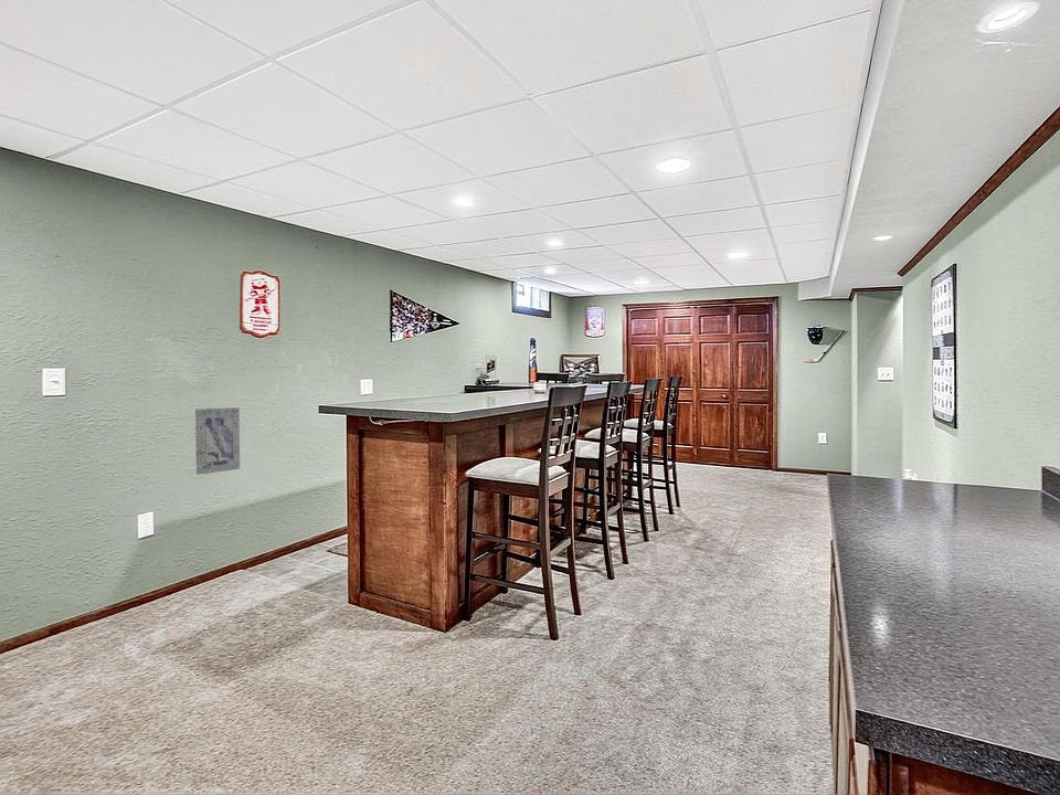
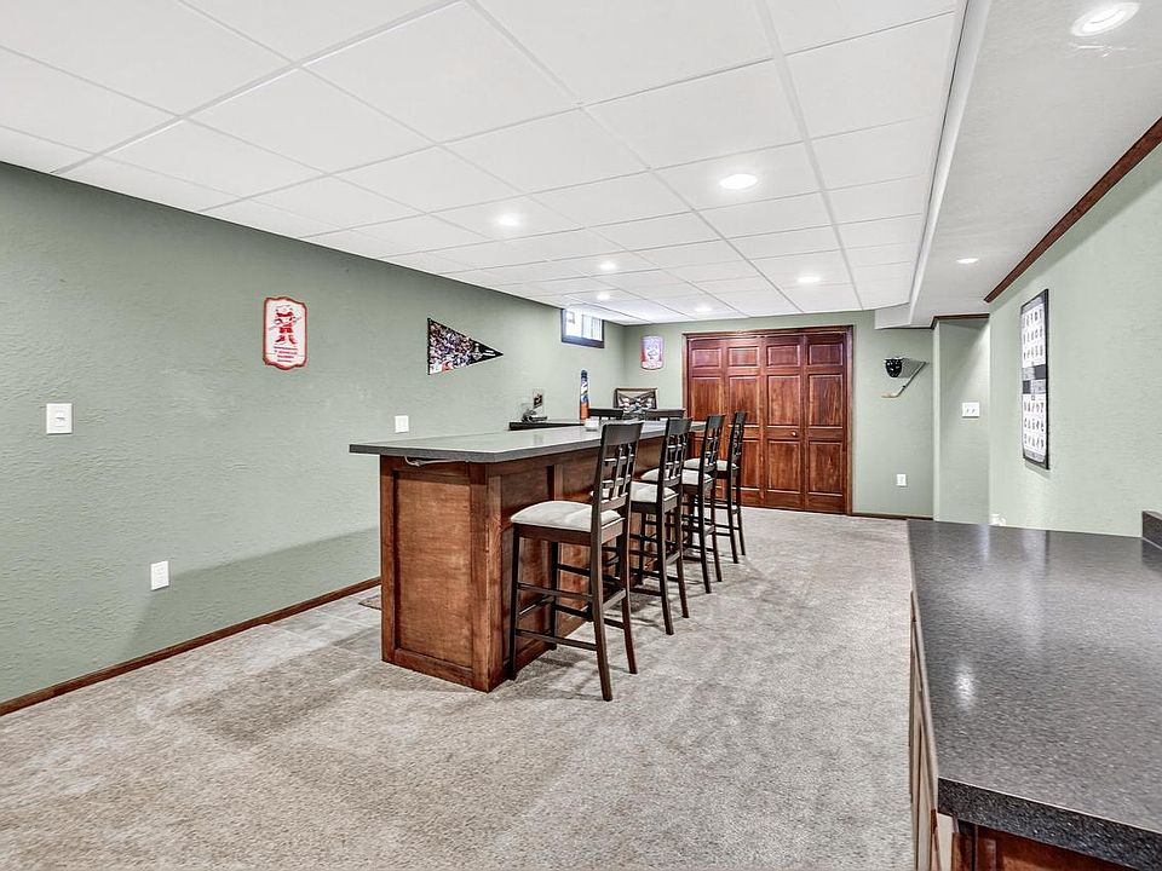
- wall art [194,406,241,476]
